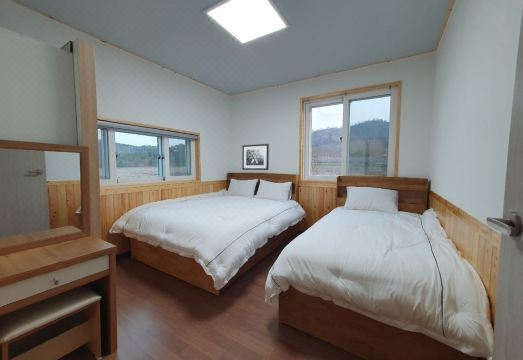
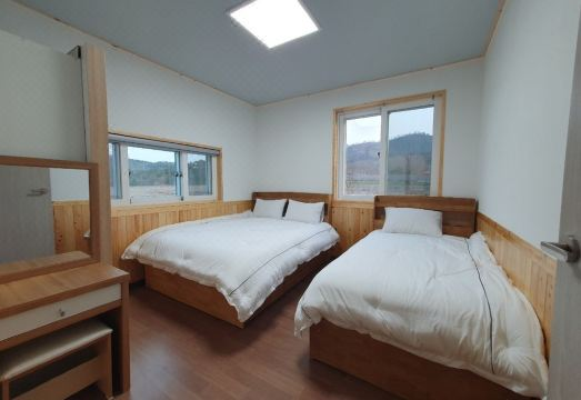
- wall art [241,143,270,171]
